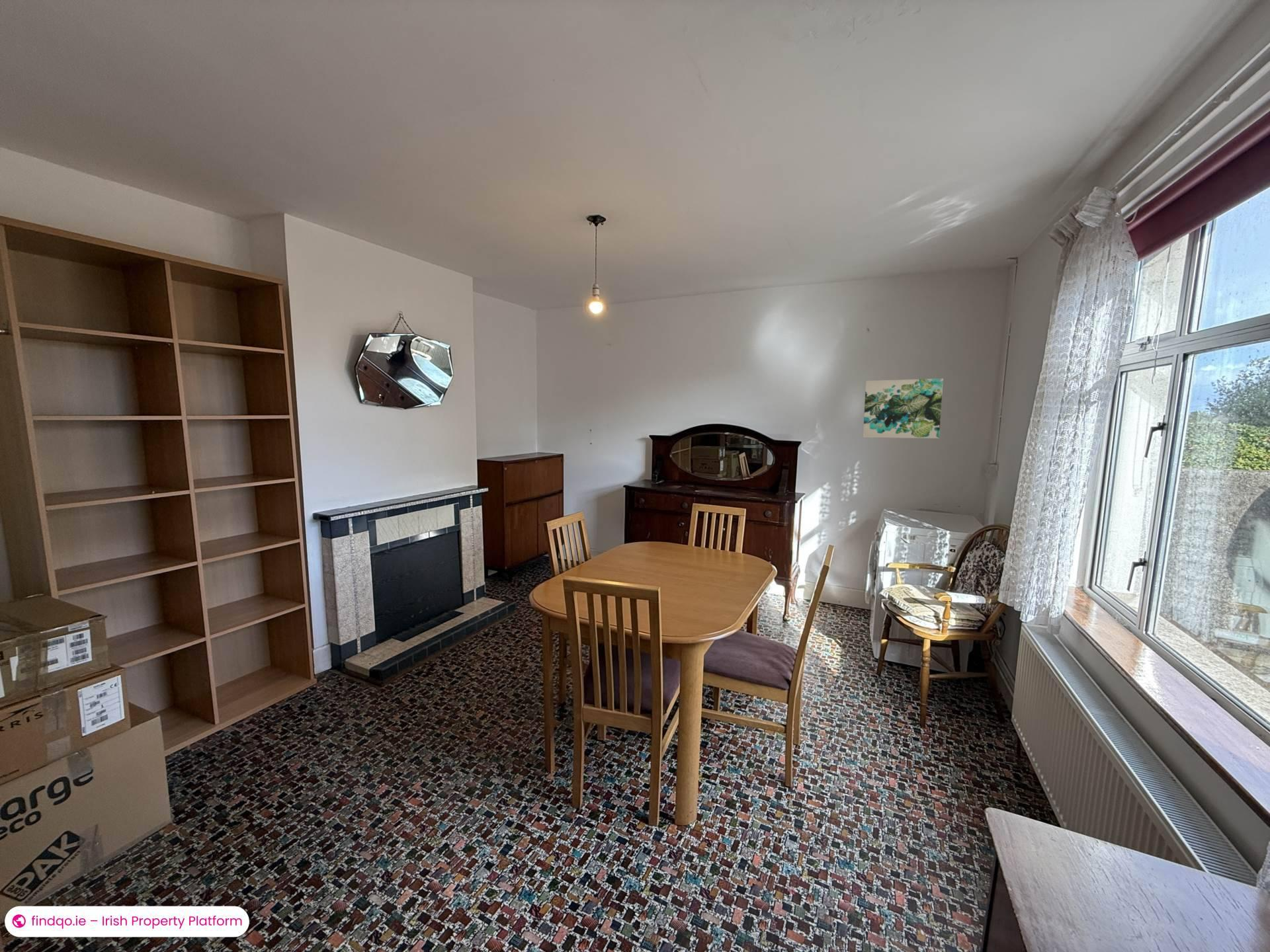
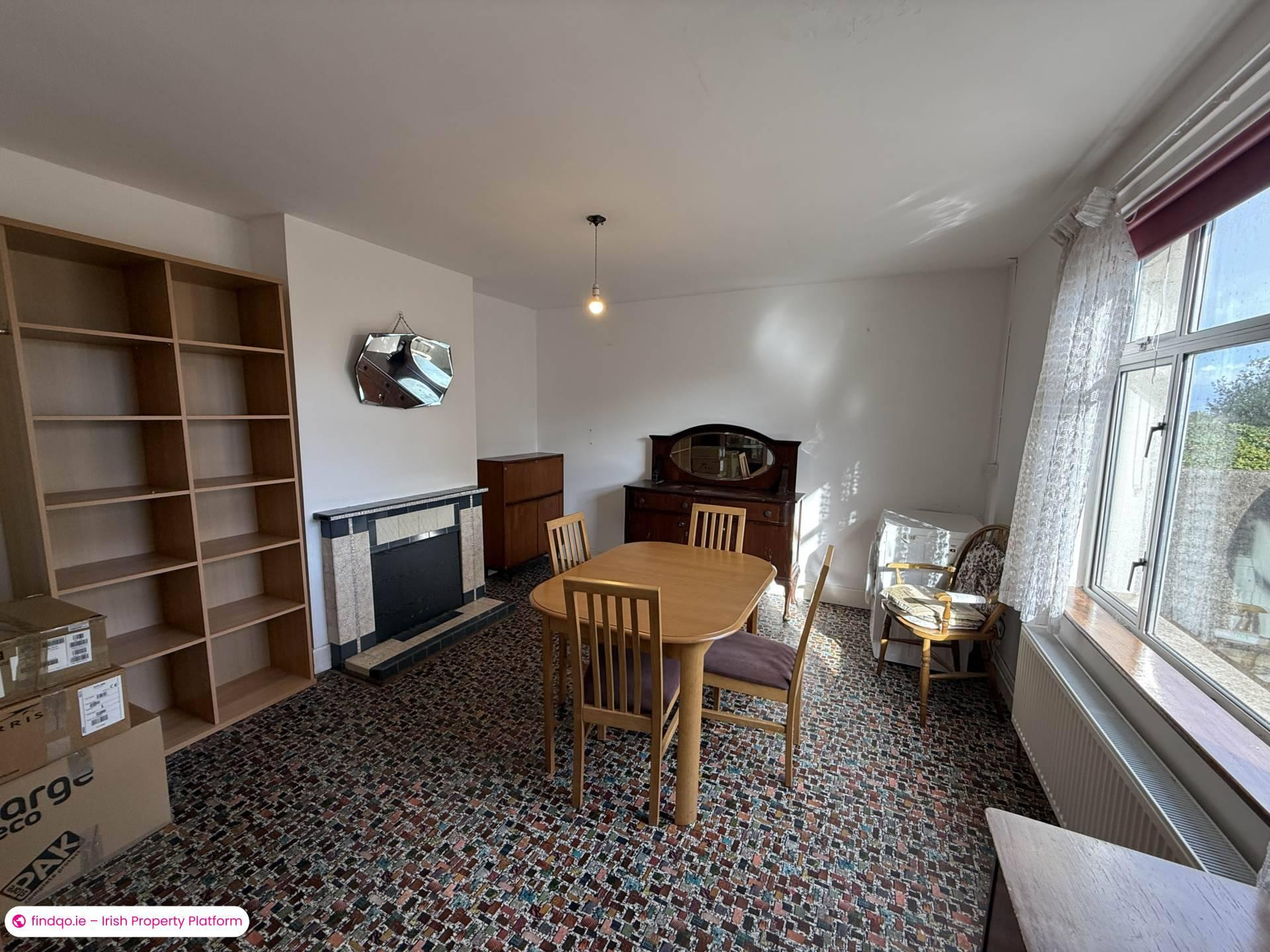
- wall art [863,377,944,439]
